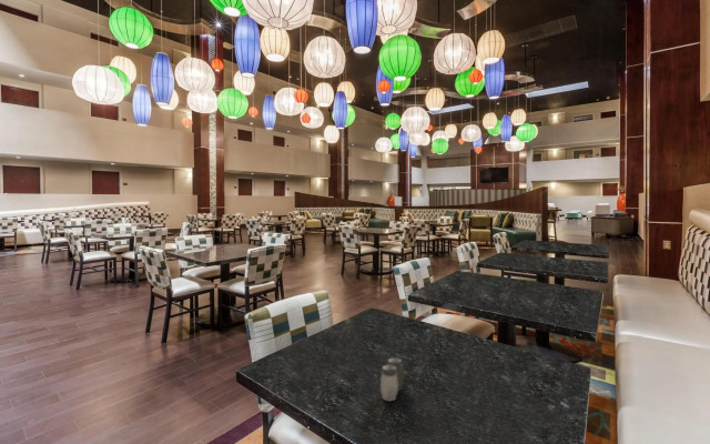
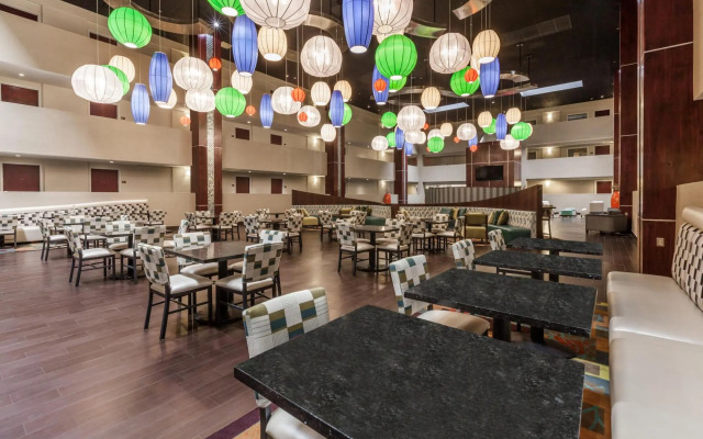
- salt and pepper shaker [379,356,405,402]
